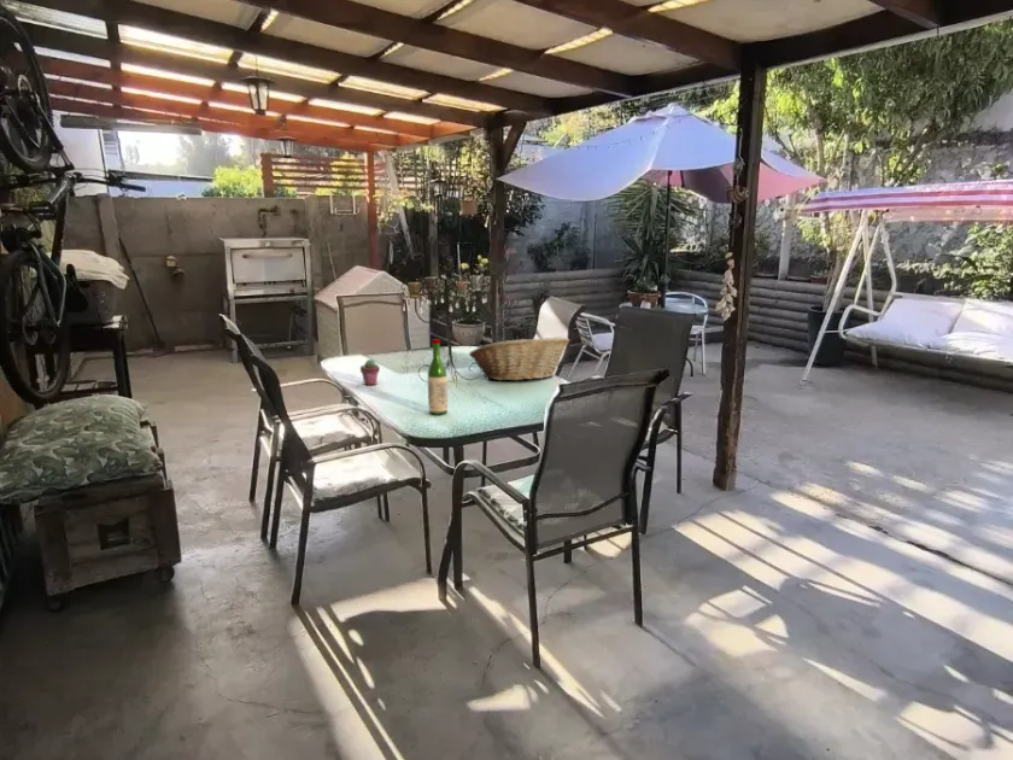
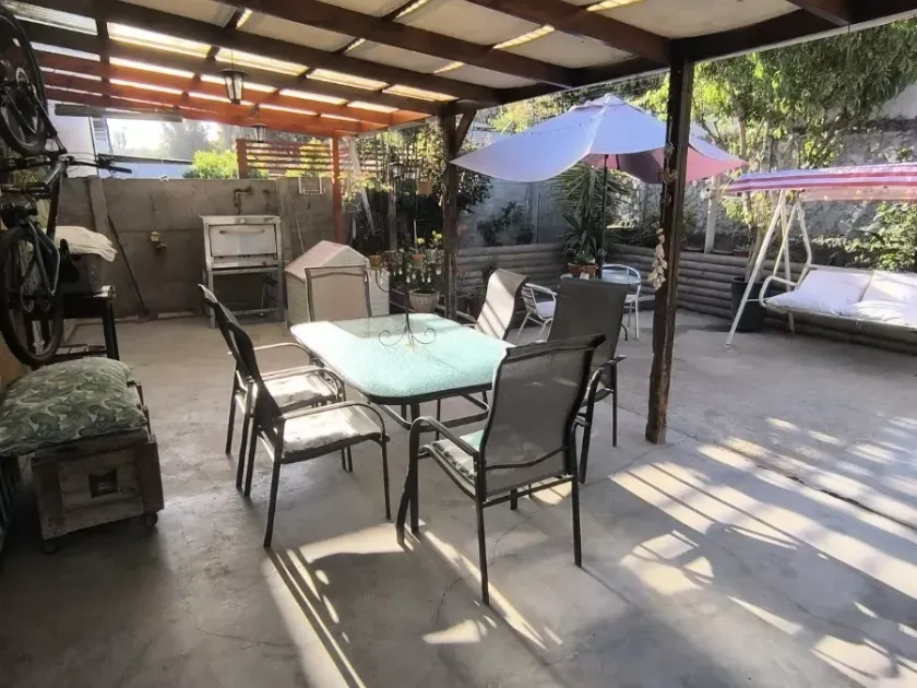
- fruit basket [468,335,570,381]
- wine bottle [427,338,449,416]
- potted succulent [359,358,381,386]
